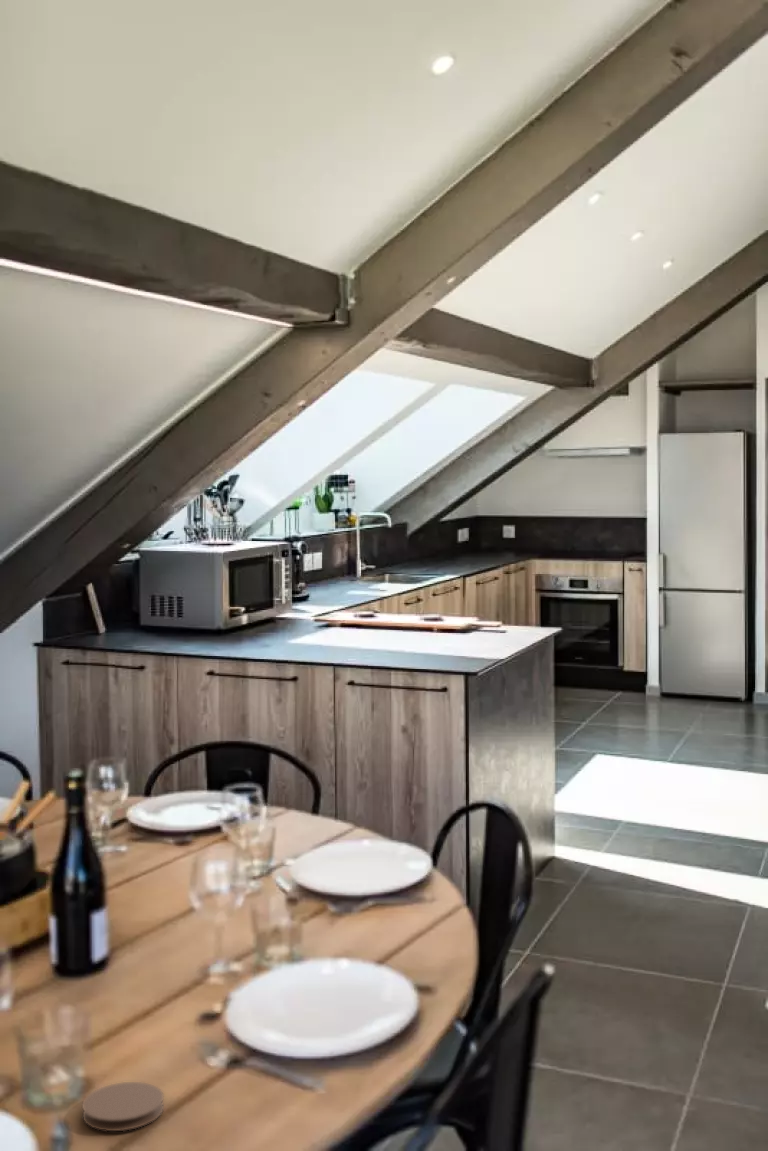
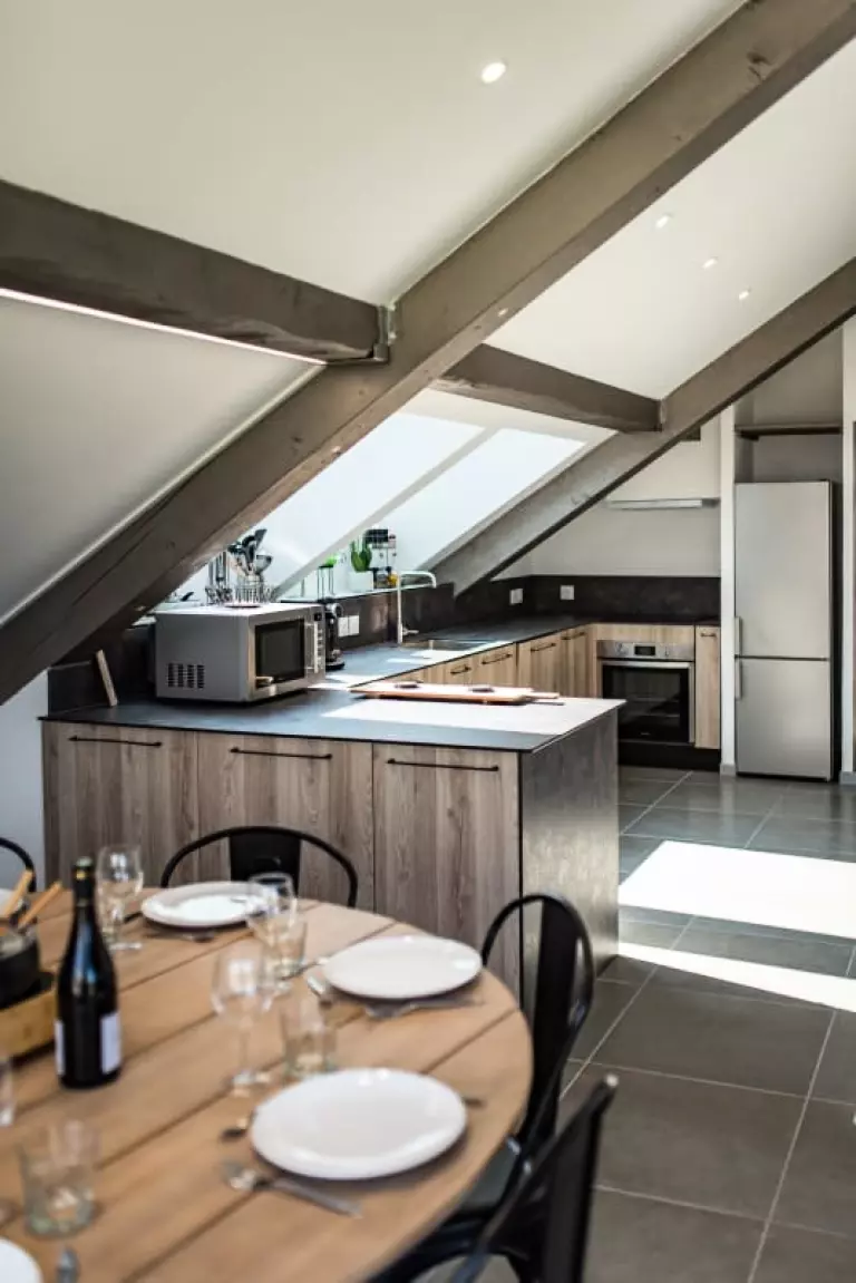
- coaster [81,1081,165,1132]
